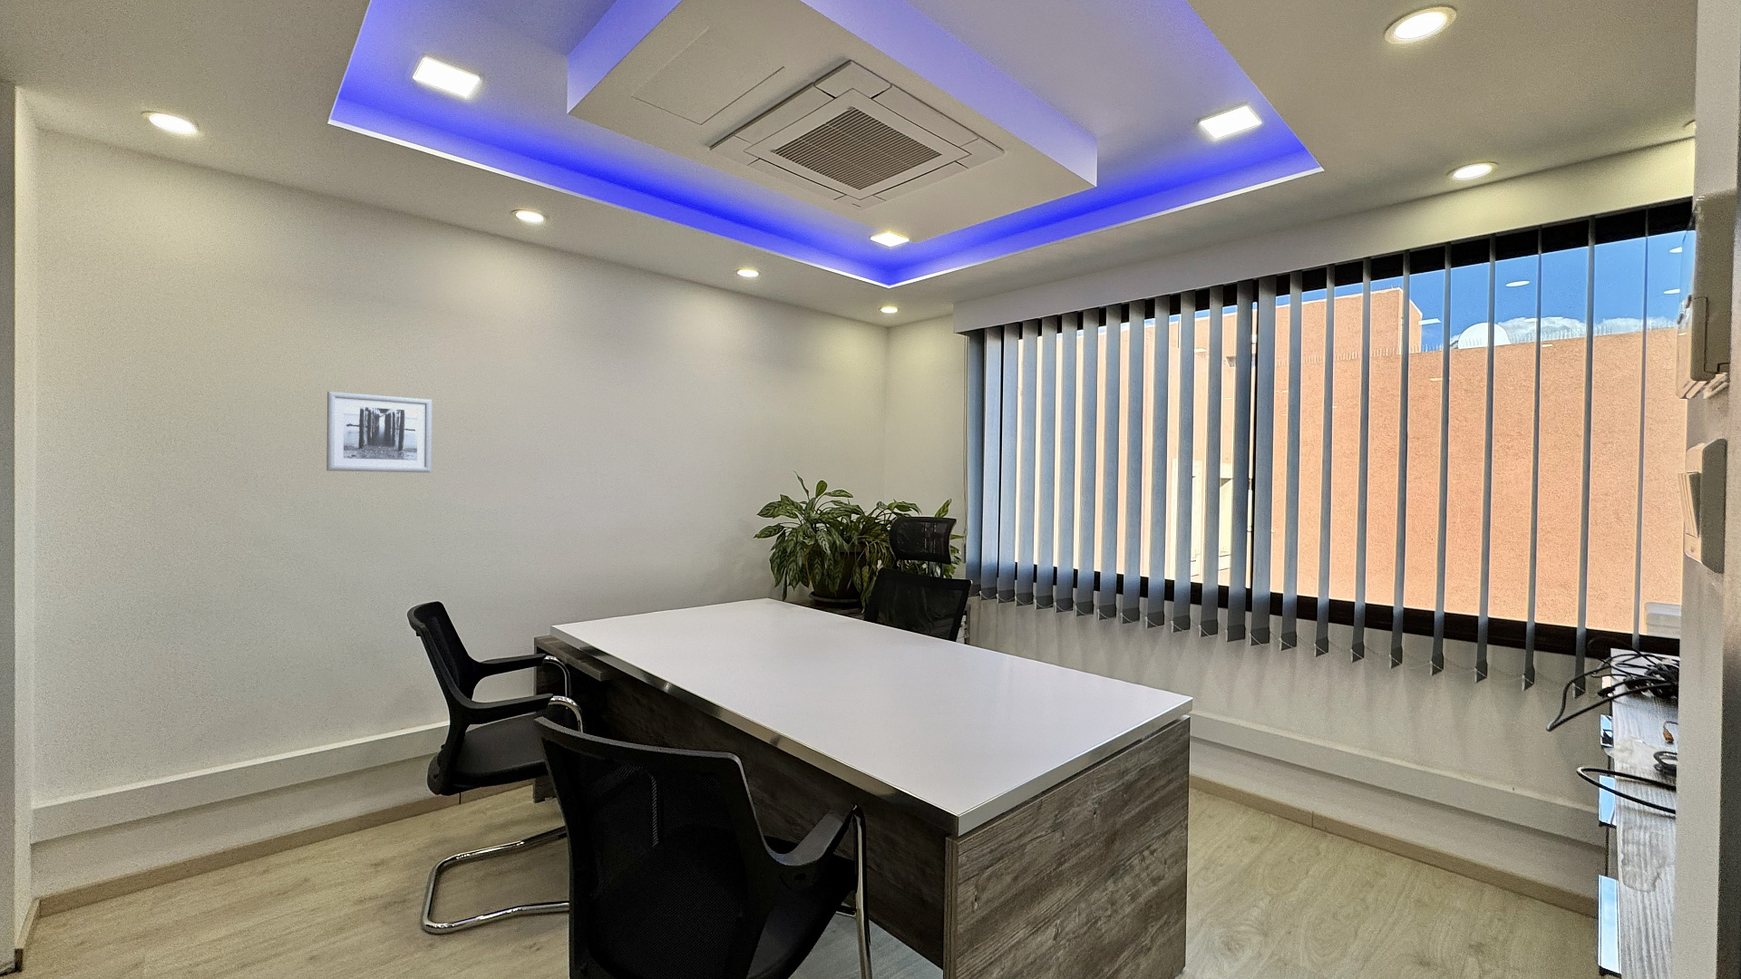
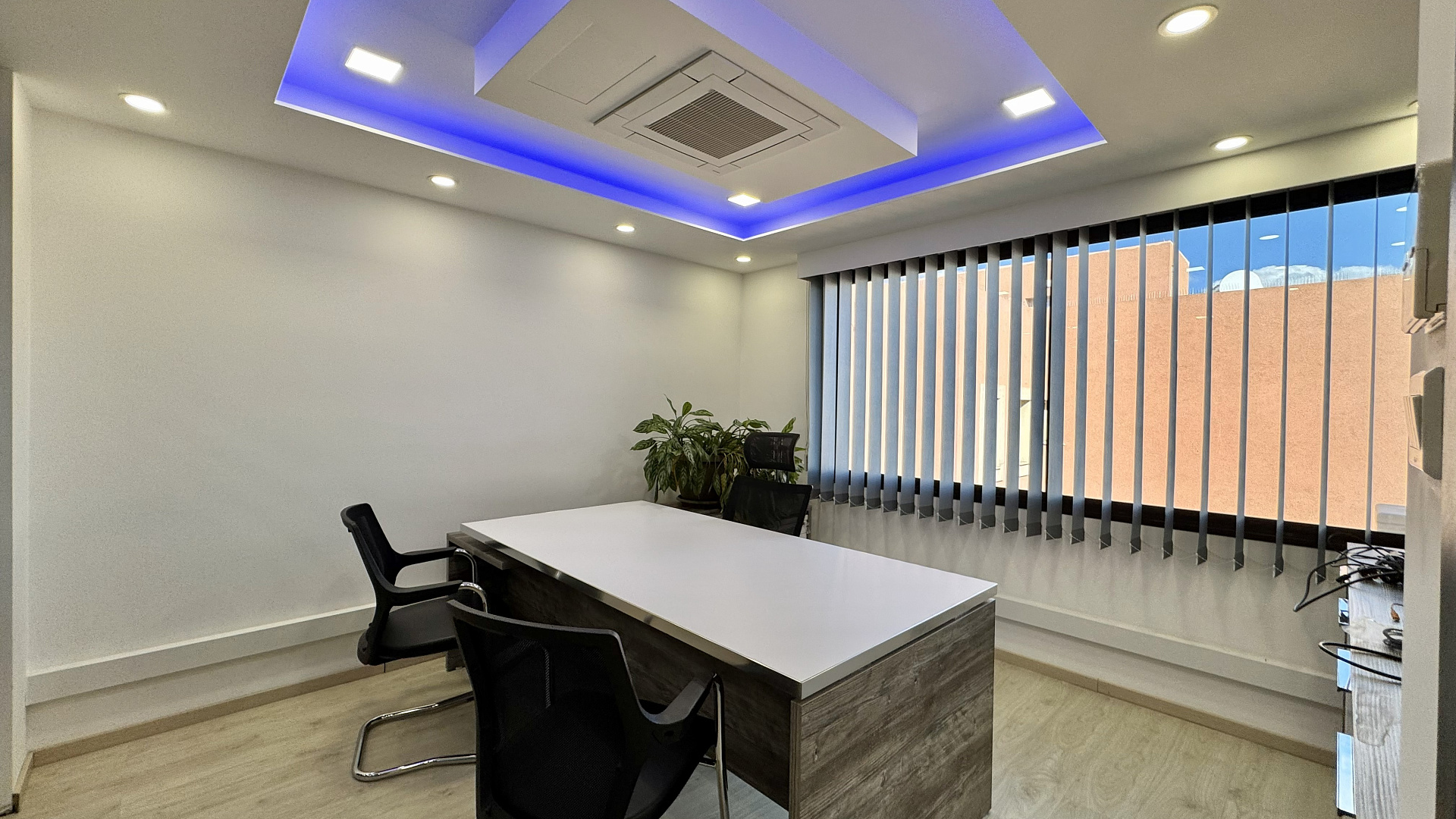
- wall art [325,391,433,473]
